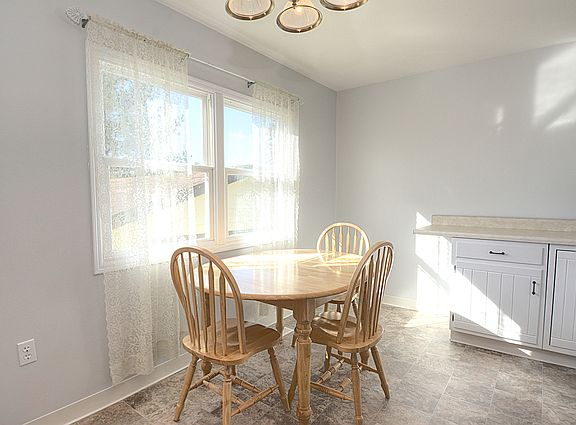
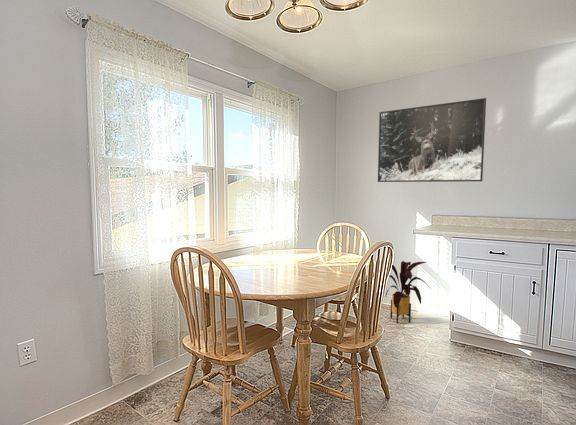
+ house plant [385,260,432,325]
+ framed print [377,97,487,183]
